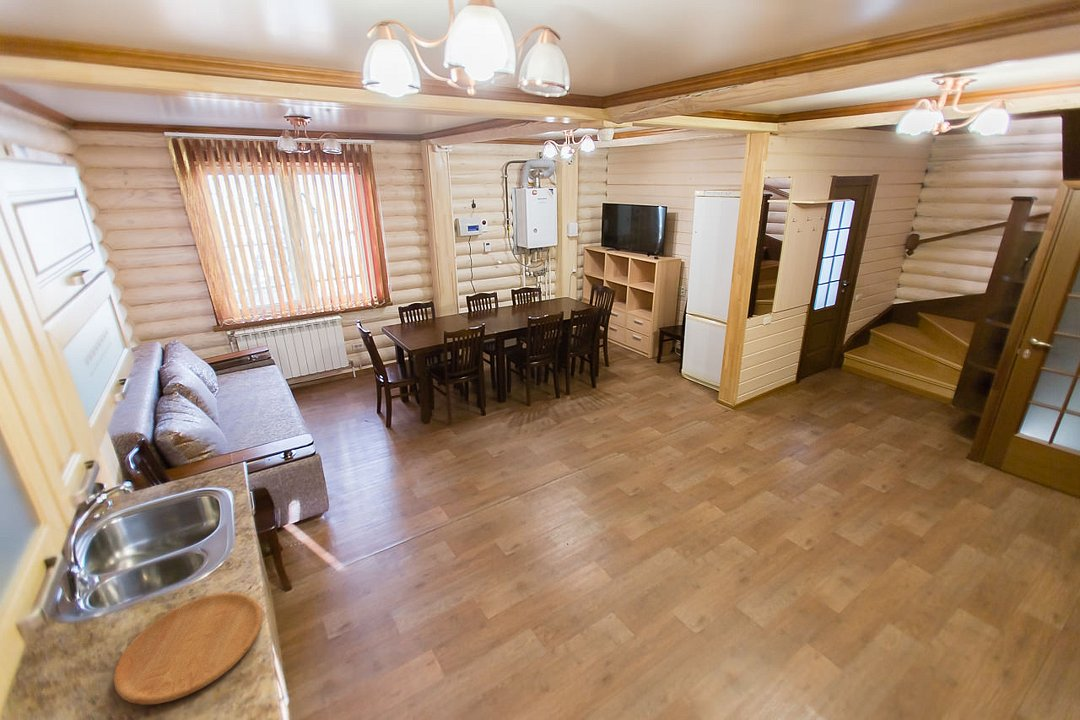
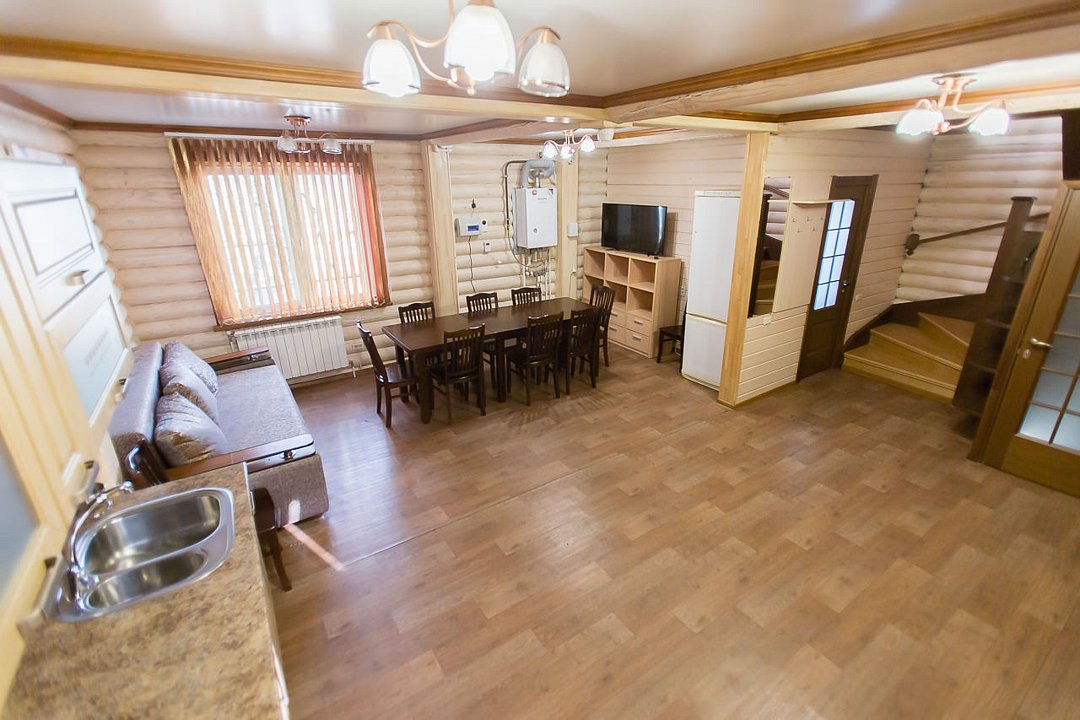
- cutting board [112,592,263,706]
